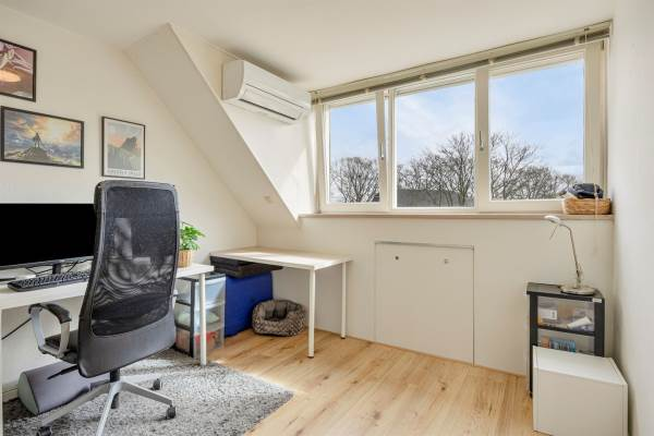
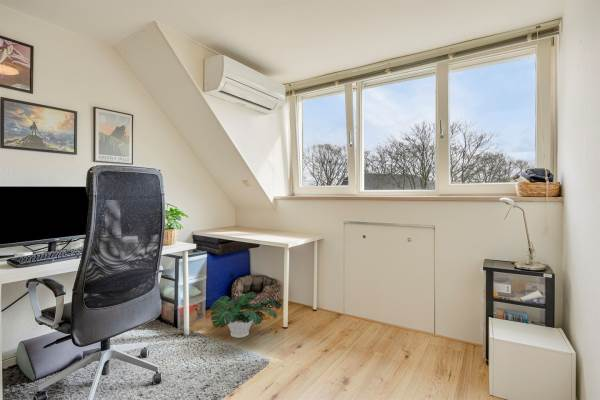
+ potted plant [208,291,283,339]
